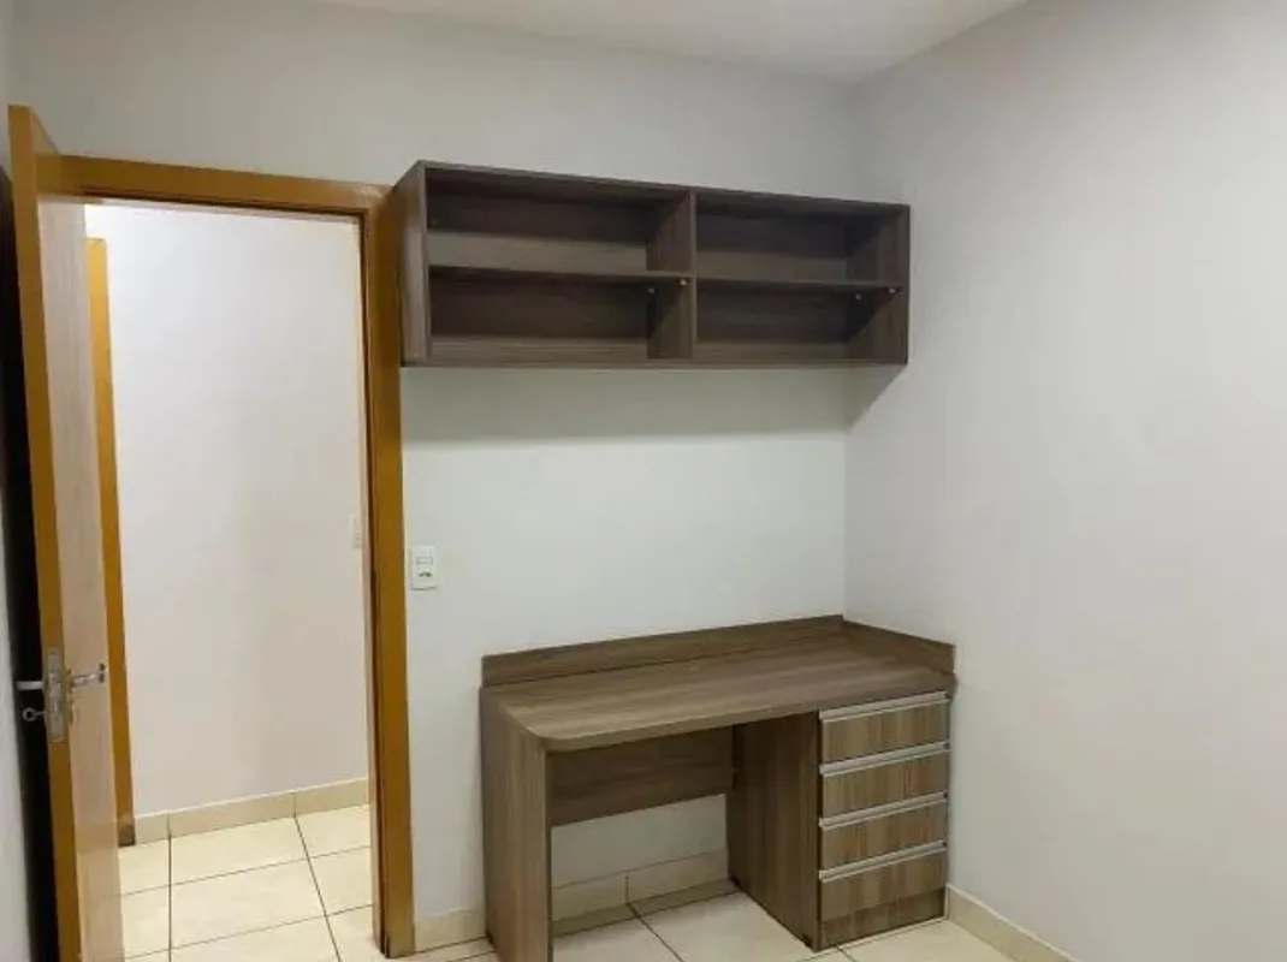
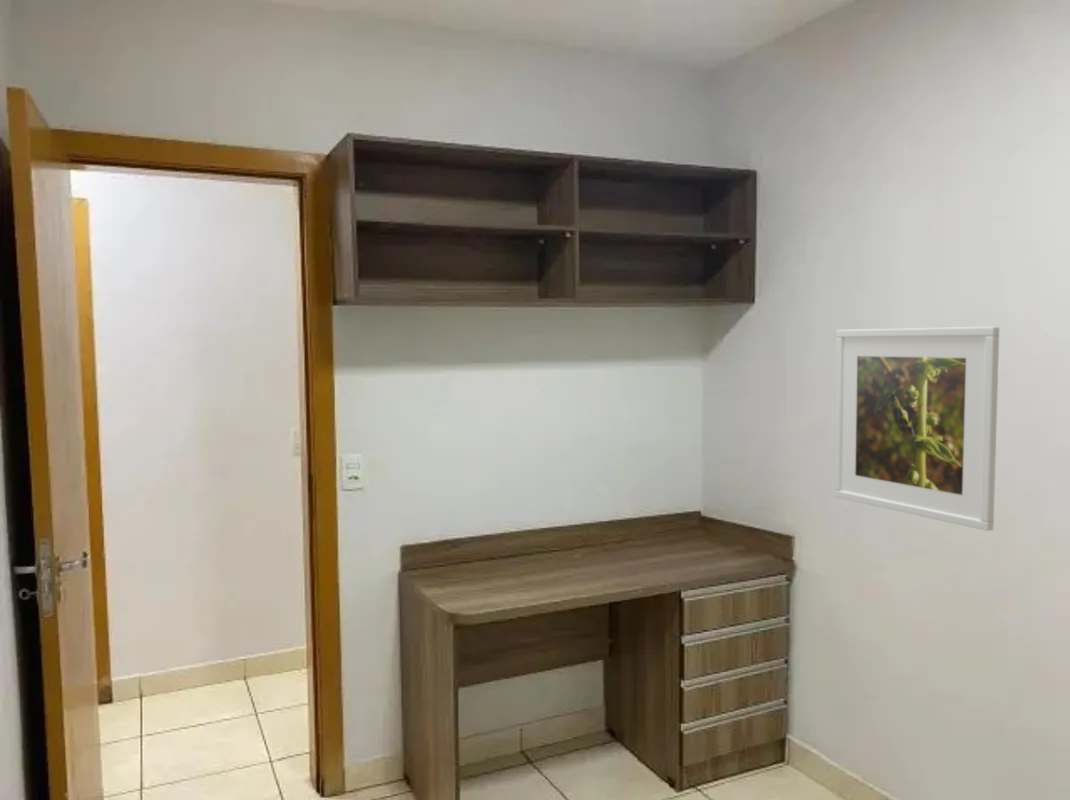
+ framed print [833,326,1000,532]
